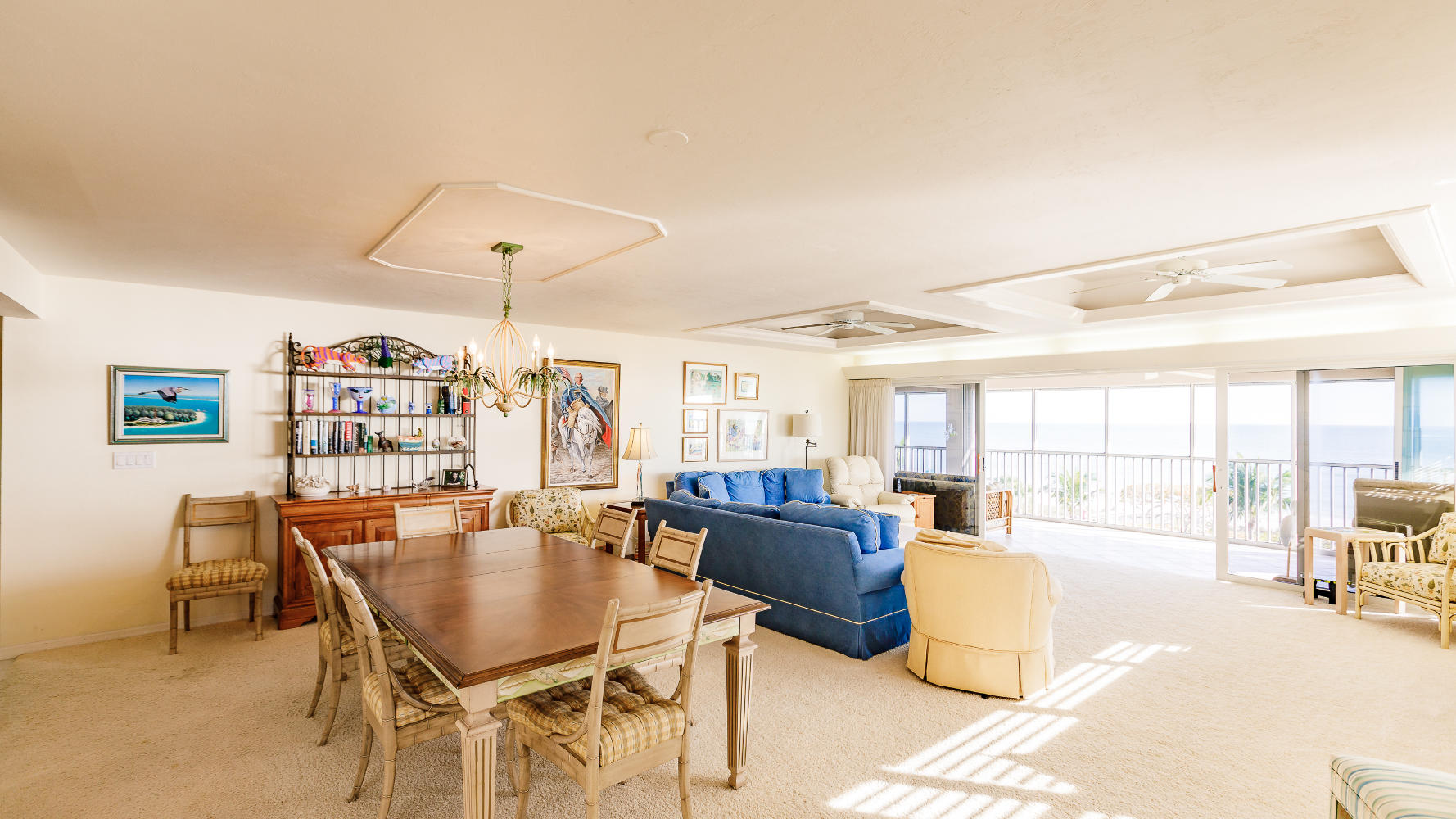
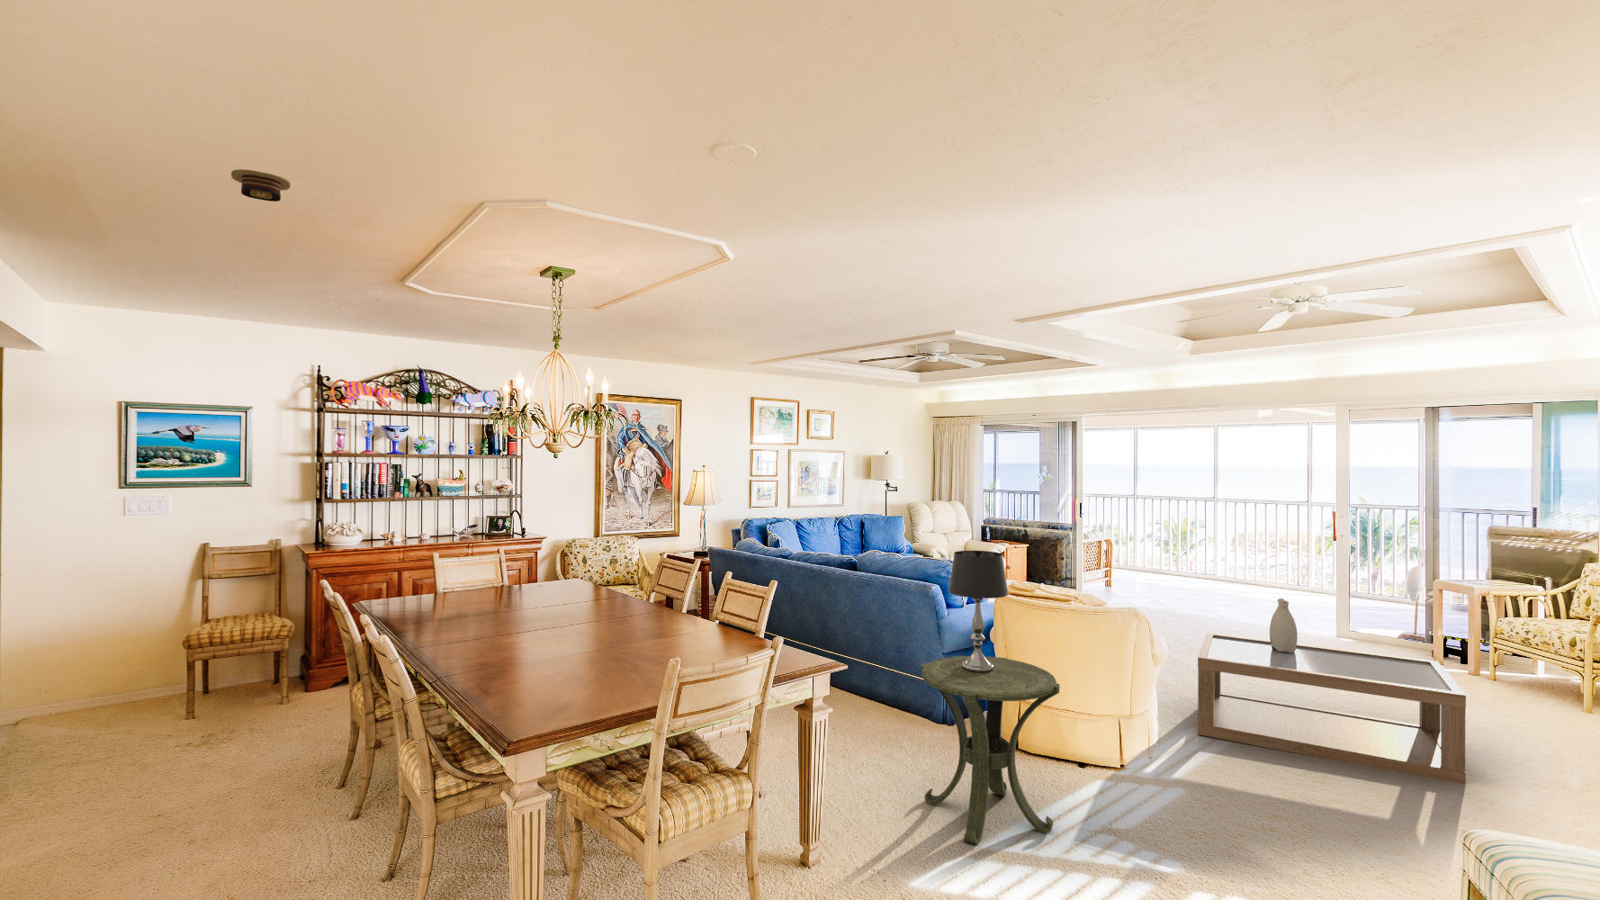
+ side table [920,655,1060,845]
+ vase [1269,598,1299,653]
+ table lamp [947,549,1010,674]
+ recessed light [231,168,291,202]
+ coffee table [1197,632,1467,785]
